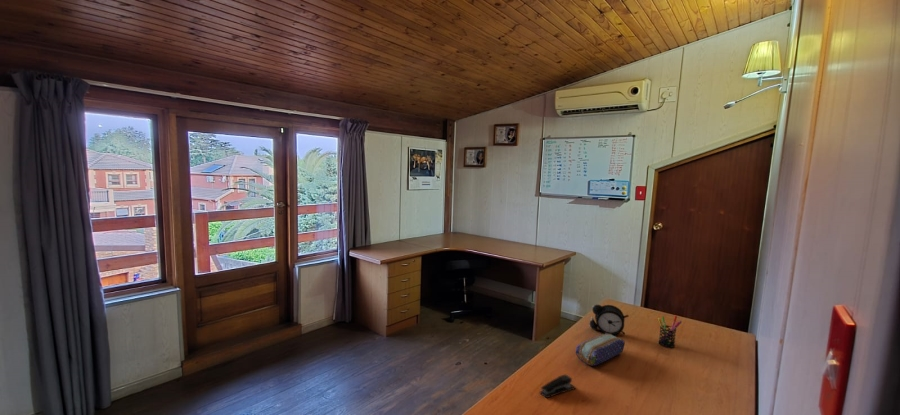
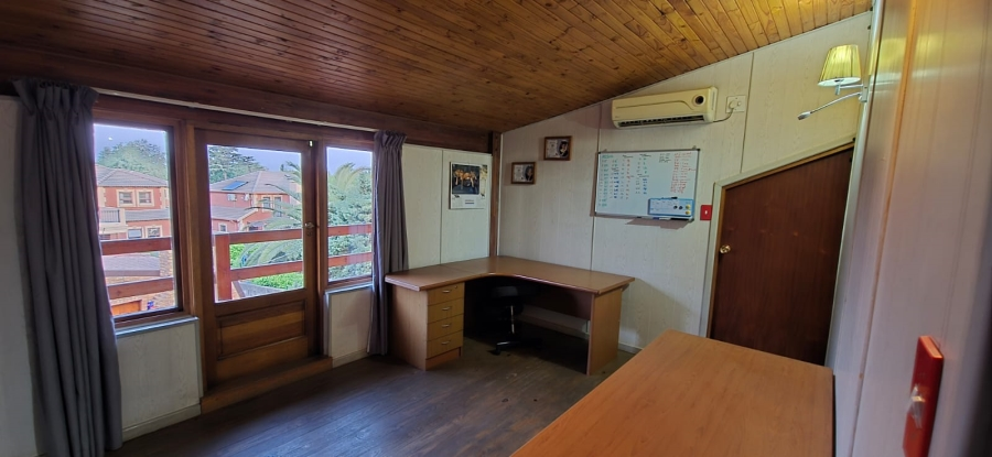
- alarm clock [588,304,629,336]
- stapler [539,374,577,399]
- pencil case [575,333,626,367]
- pen holder [657,315,683,348]
